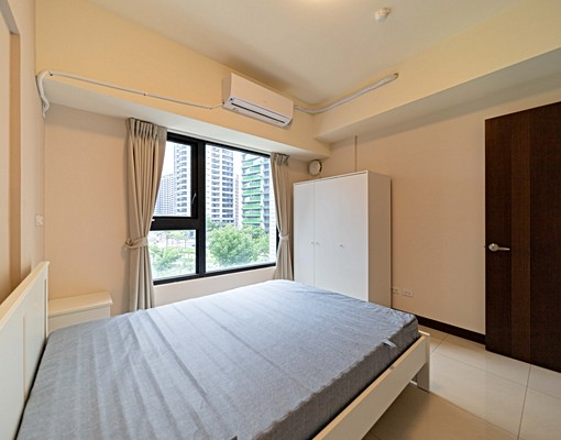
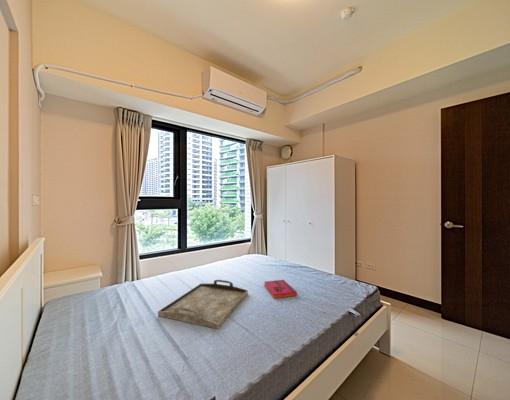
+ serving tray [157,279,249,330]
+ hardback book [263,279,298,300]
